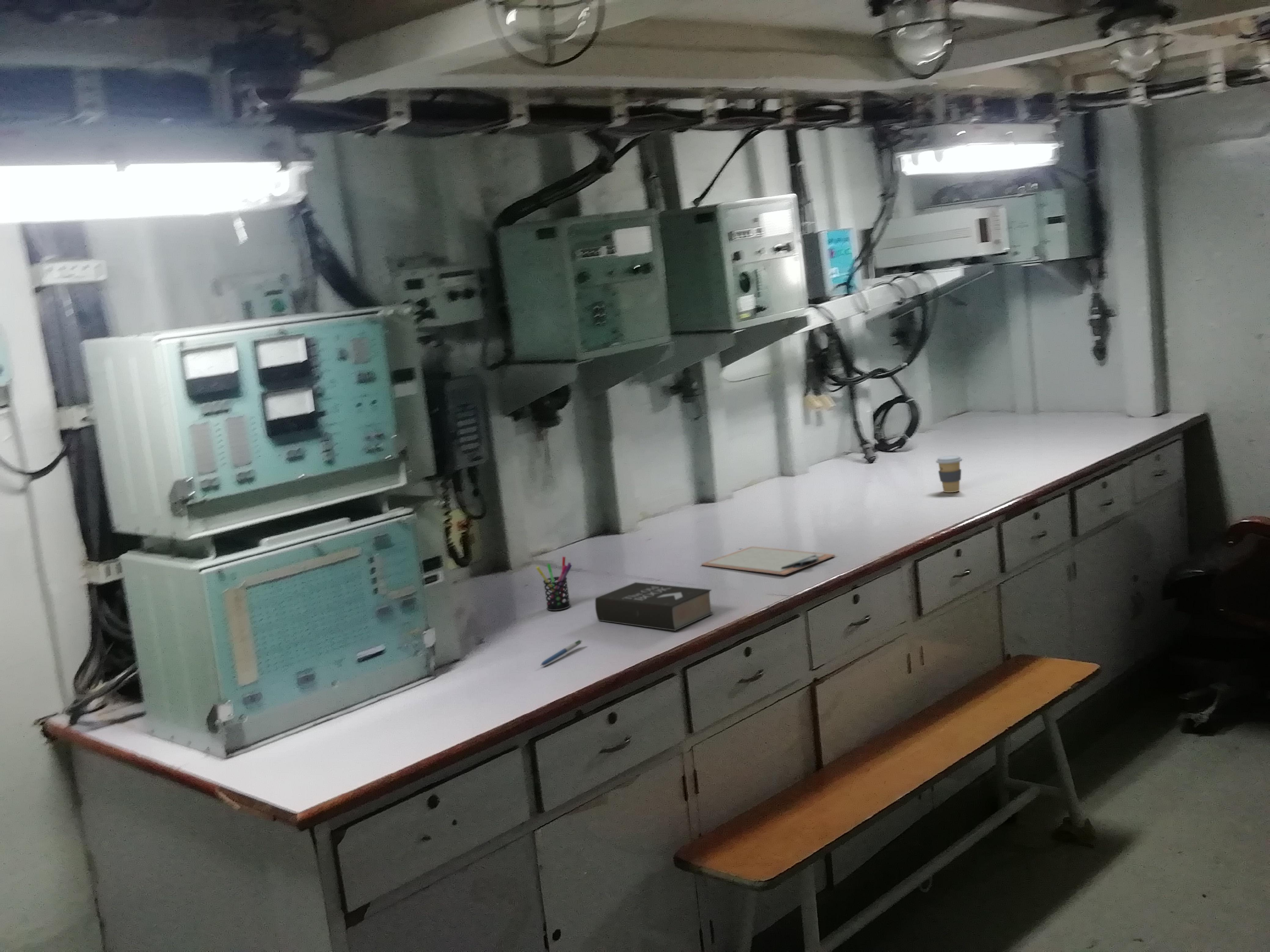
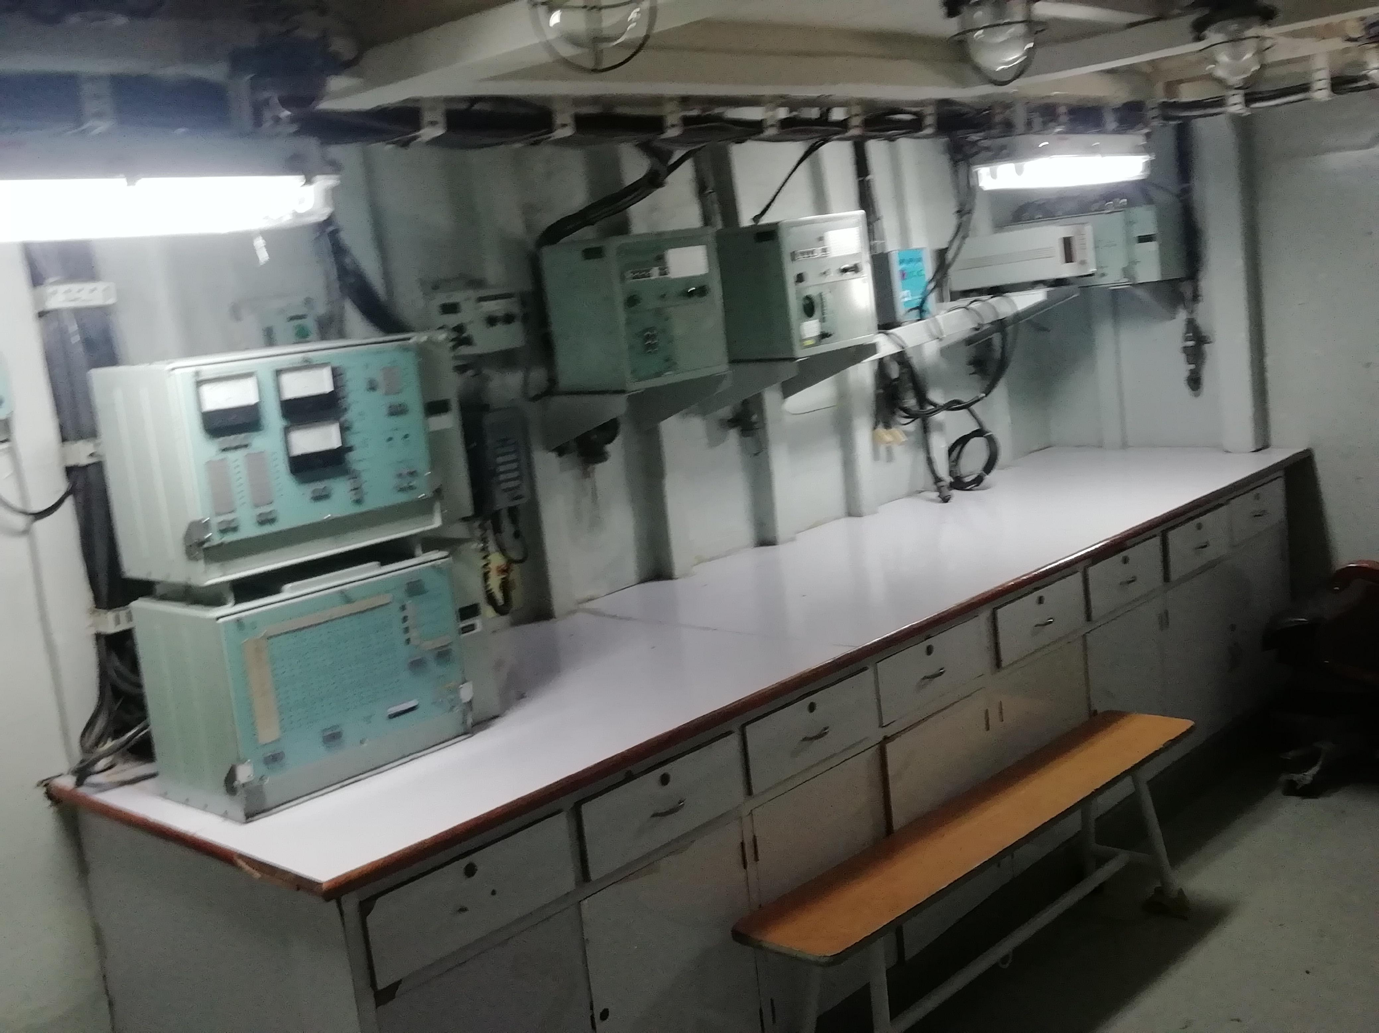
- pen [540,640,582,666]
- coffee cup [935,455,963,493]
- pen holder [536,556,572,611]
- book [595,582,714,631]
- clipboard [701,546,835,575]
